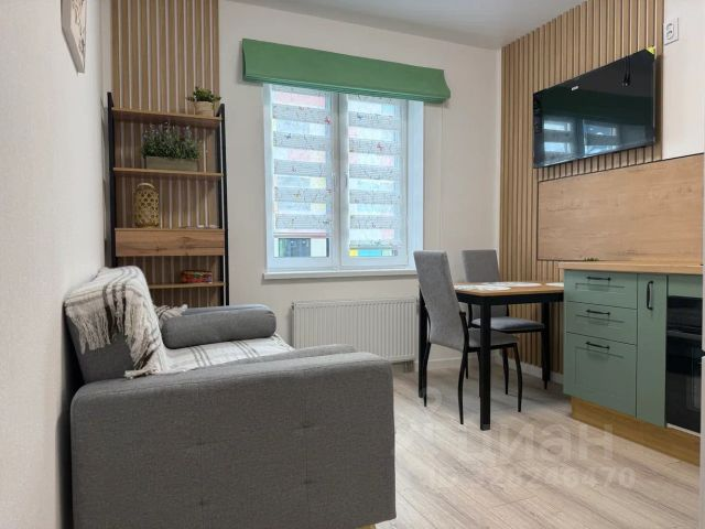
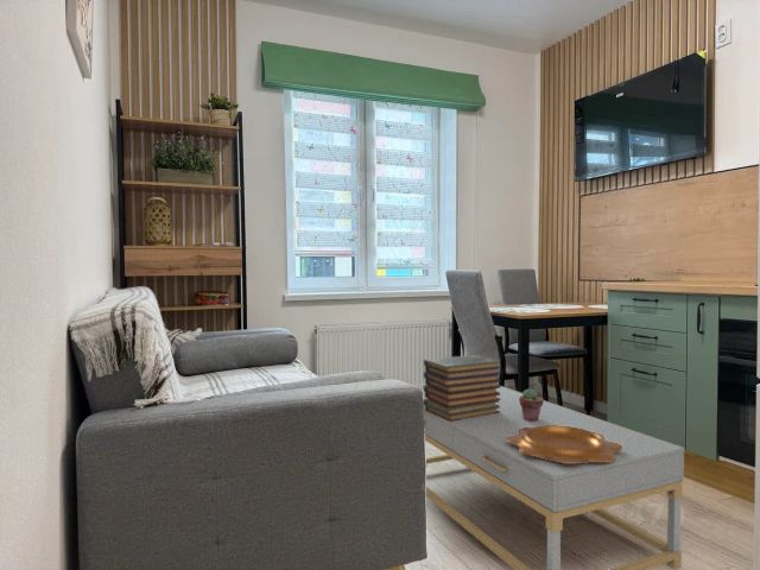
+ book stack [423,354,502,422]
+ potted succulent [519,387,545,422]
+ decorative bowl [506,425,622,463]
+ coffee table [420,385,685,570]
